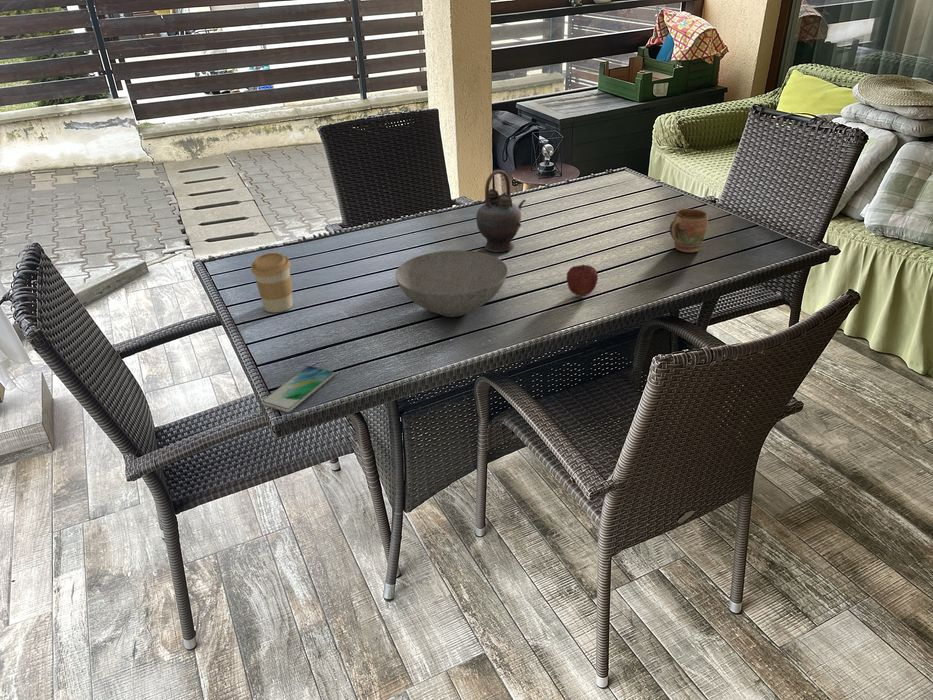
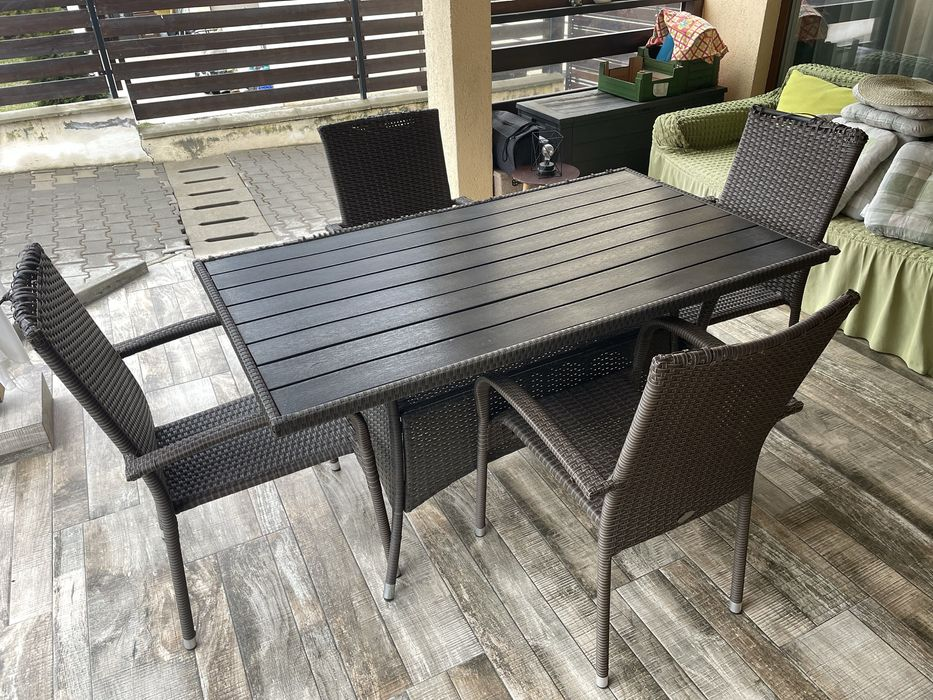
- mug [669,208,709,253]
- coffee cup [250,252,294,313]
- bowl [394,249,509,318]
- teapot [475,169,527,253]
- smartphone [261,365,335,413]
- fruit [565,263,599,298]
